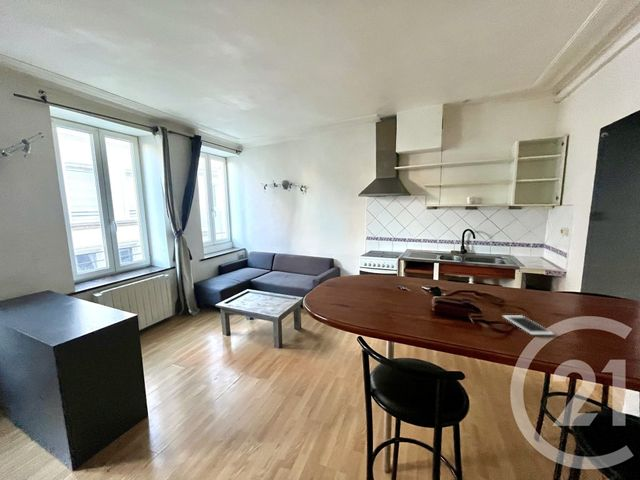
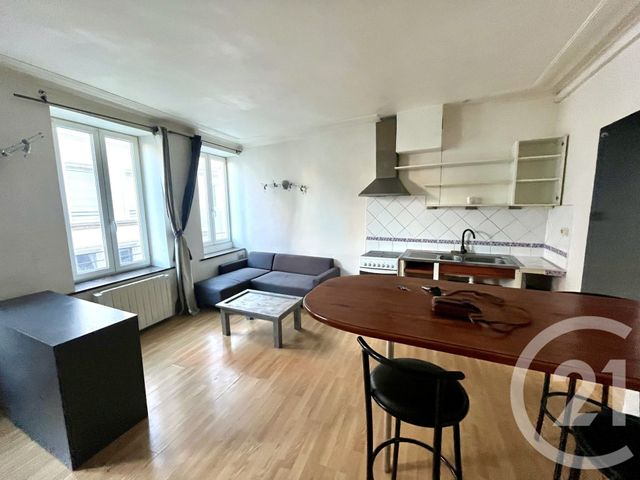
- cell phone [502,314,555,336]
